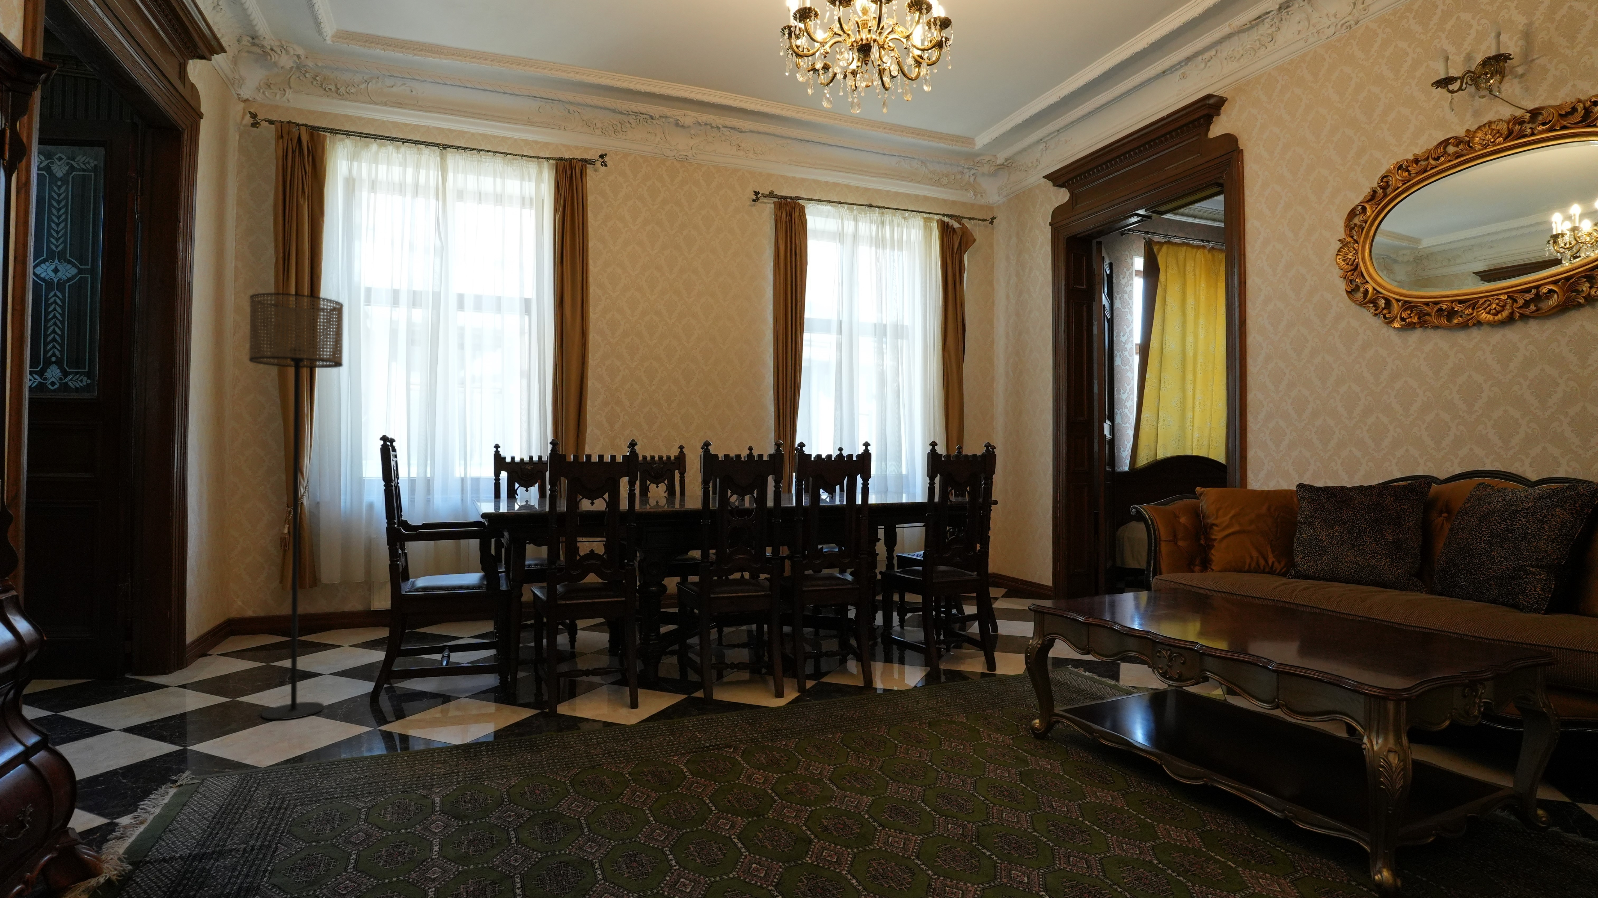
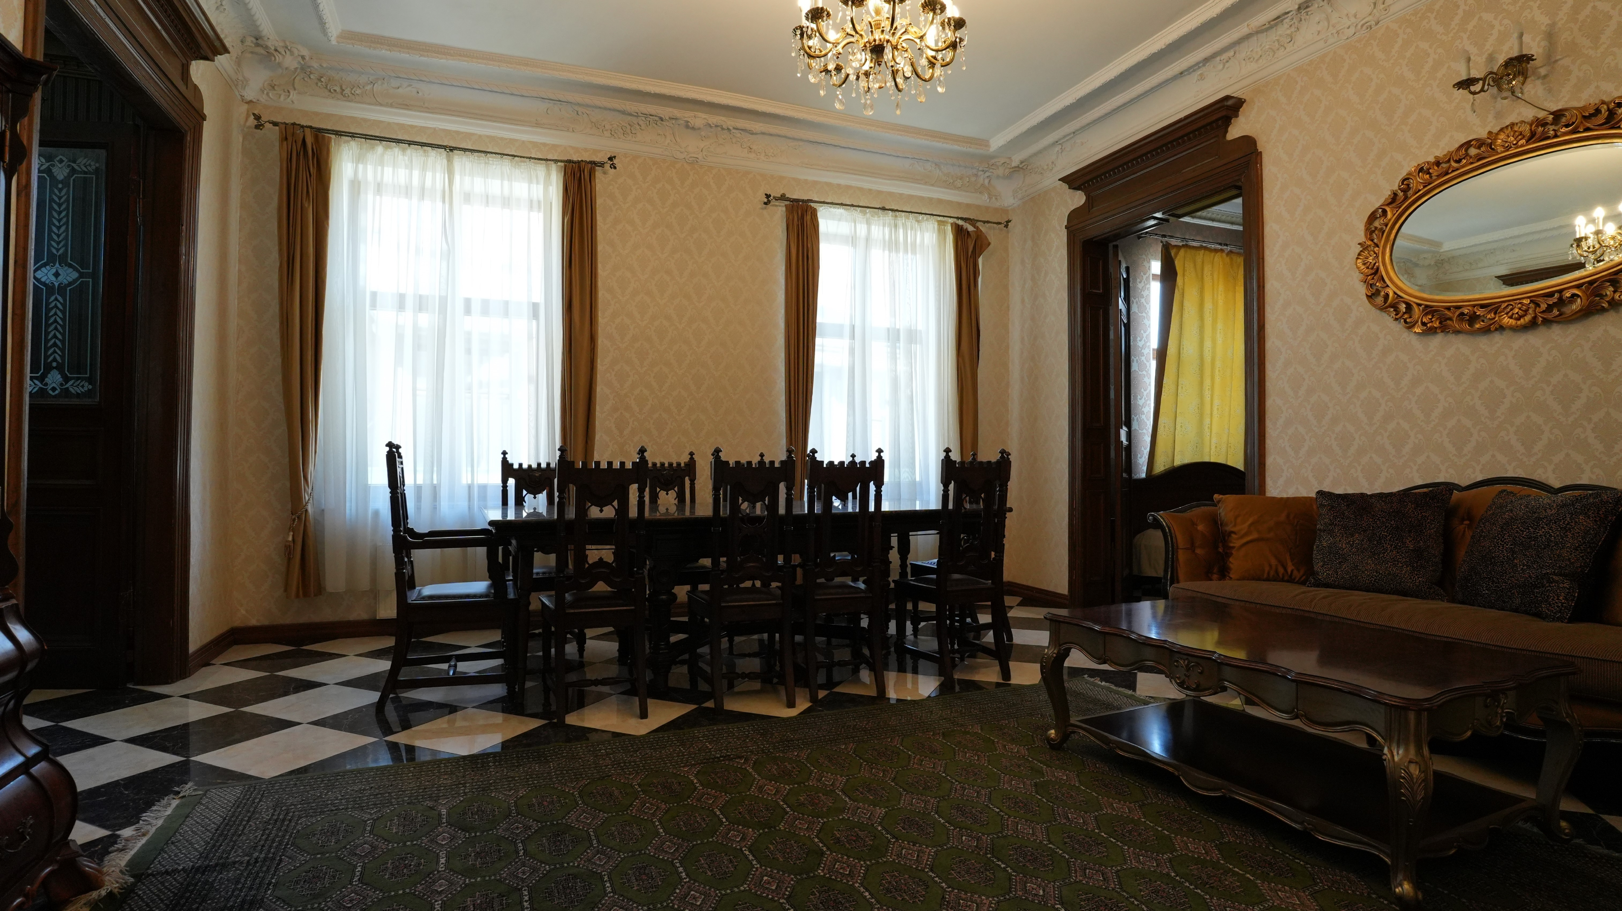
- floor lamp [248,293,344,720]
